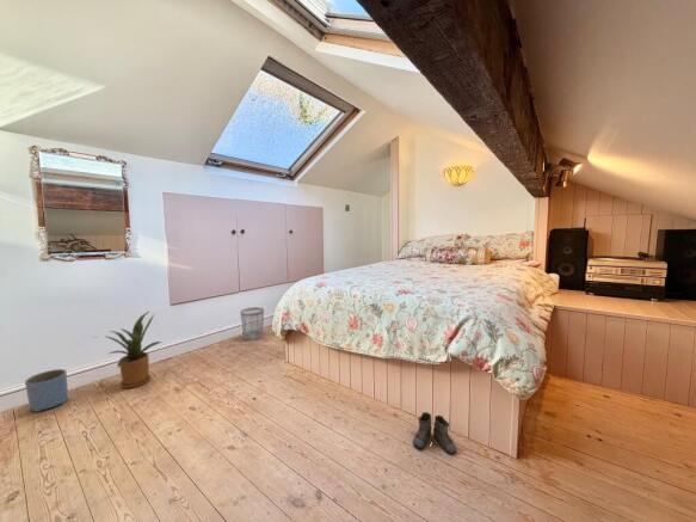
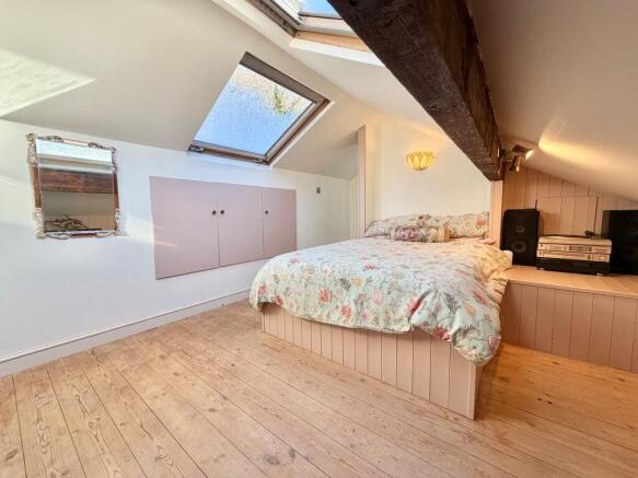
- house plant [92,309,164,389]
- boots [411,411,457,456]
- wastebasket [239,306,265,342]
- planter [24,368,69,413]
